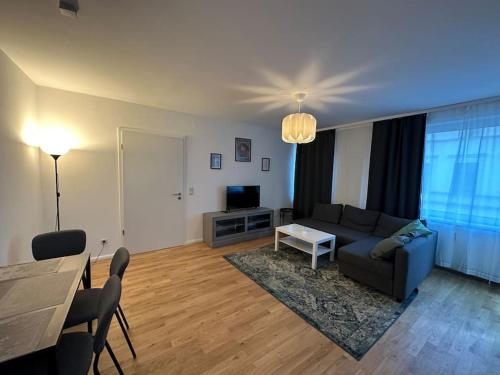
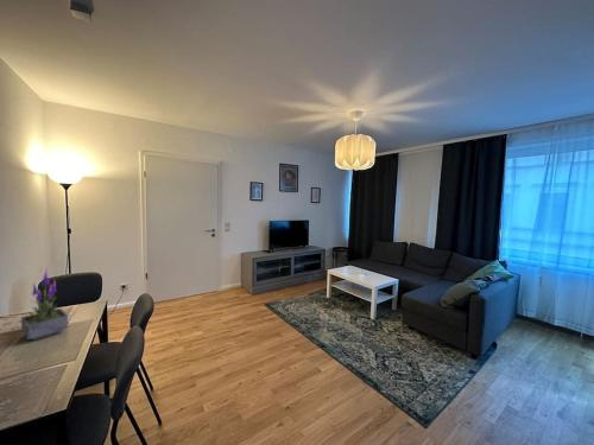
+ potted plant [20,268,69,342]
